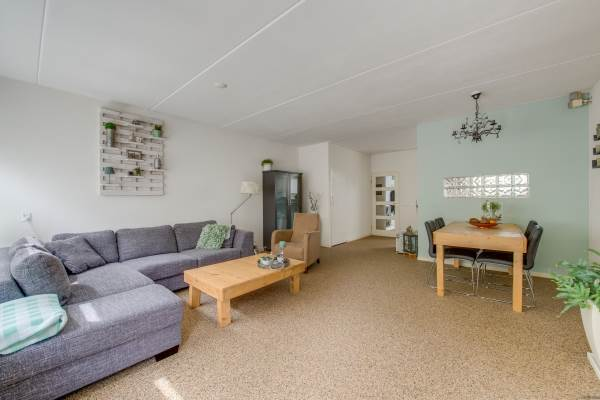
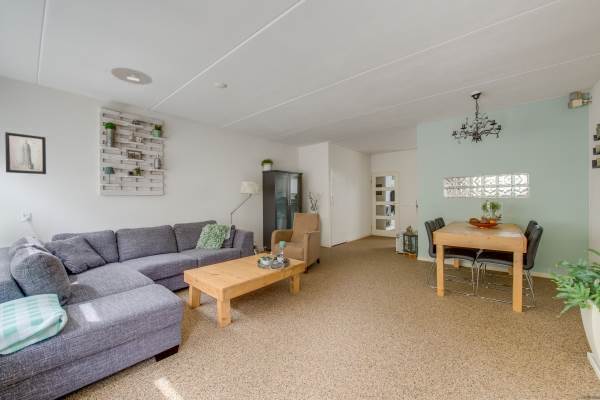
+ architectural model [110,67,153,86]
+ wall art [4,131,47,175]
